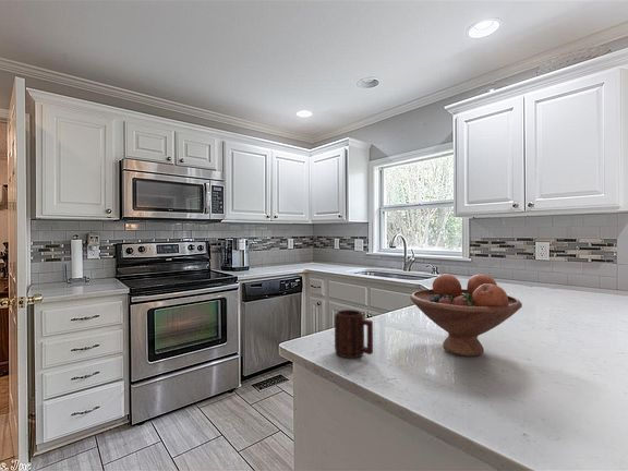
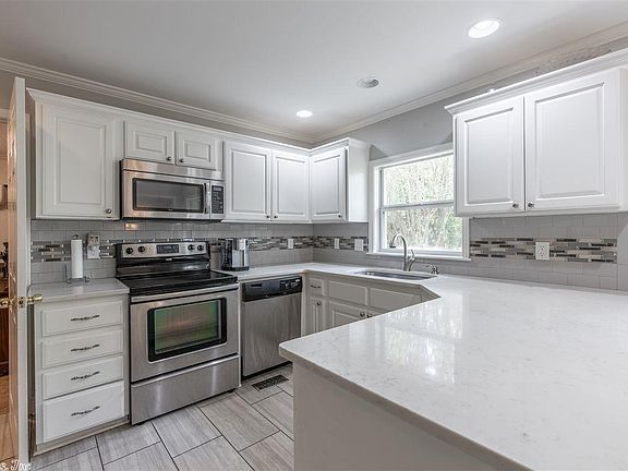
- fruit bowl [409,273,523,358]
- mug [334,309,374,359]
